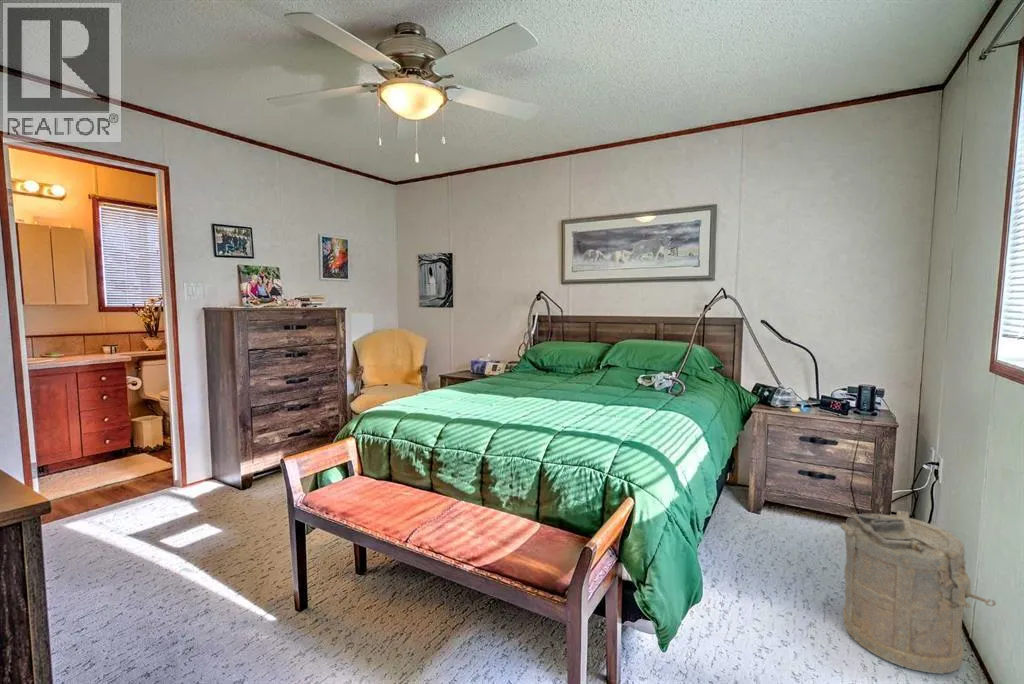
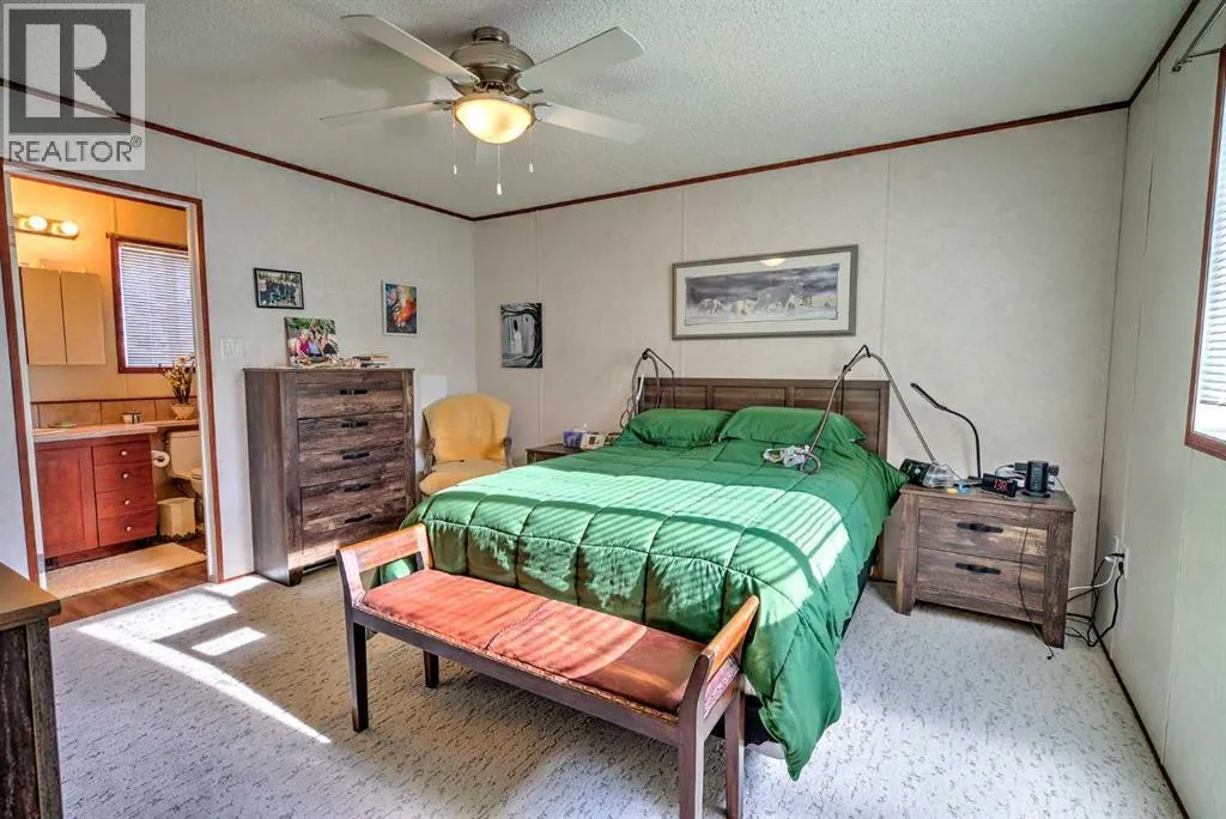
- laundry hamper [839,510,997,675]
